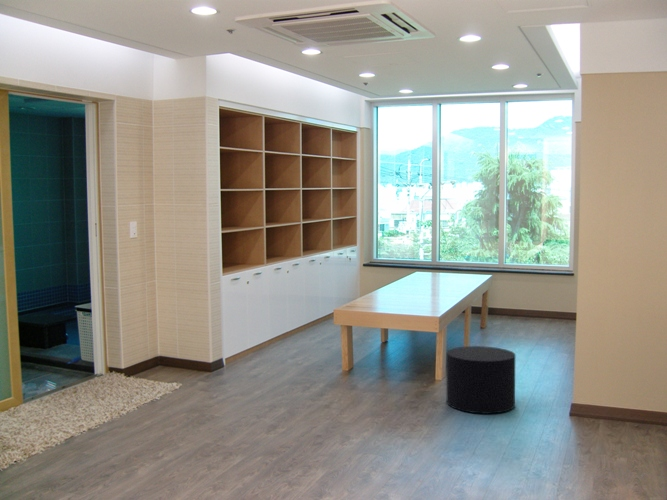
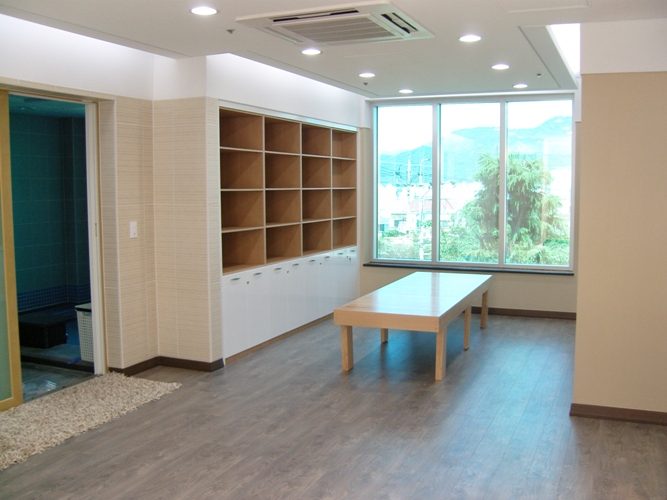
- stool [446,345,516,415]
